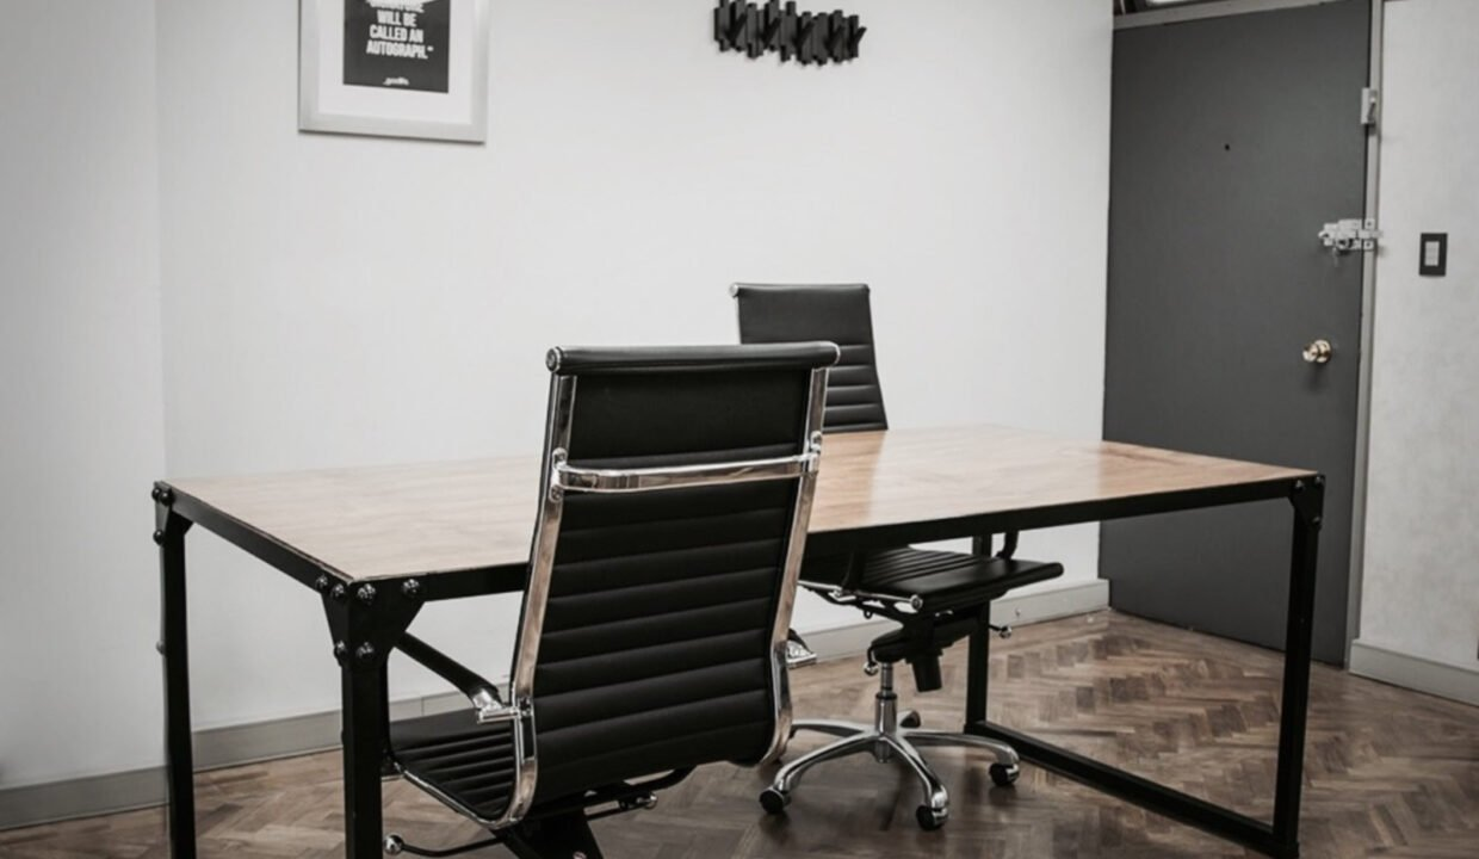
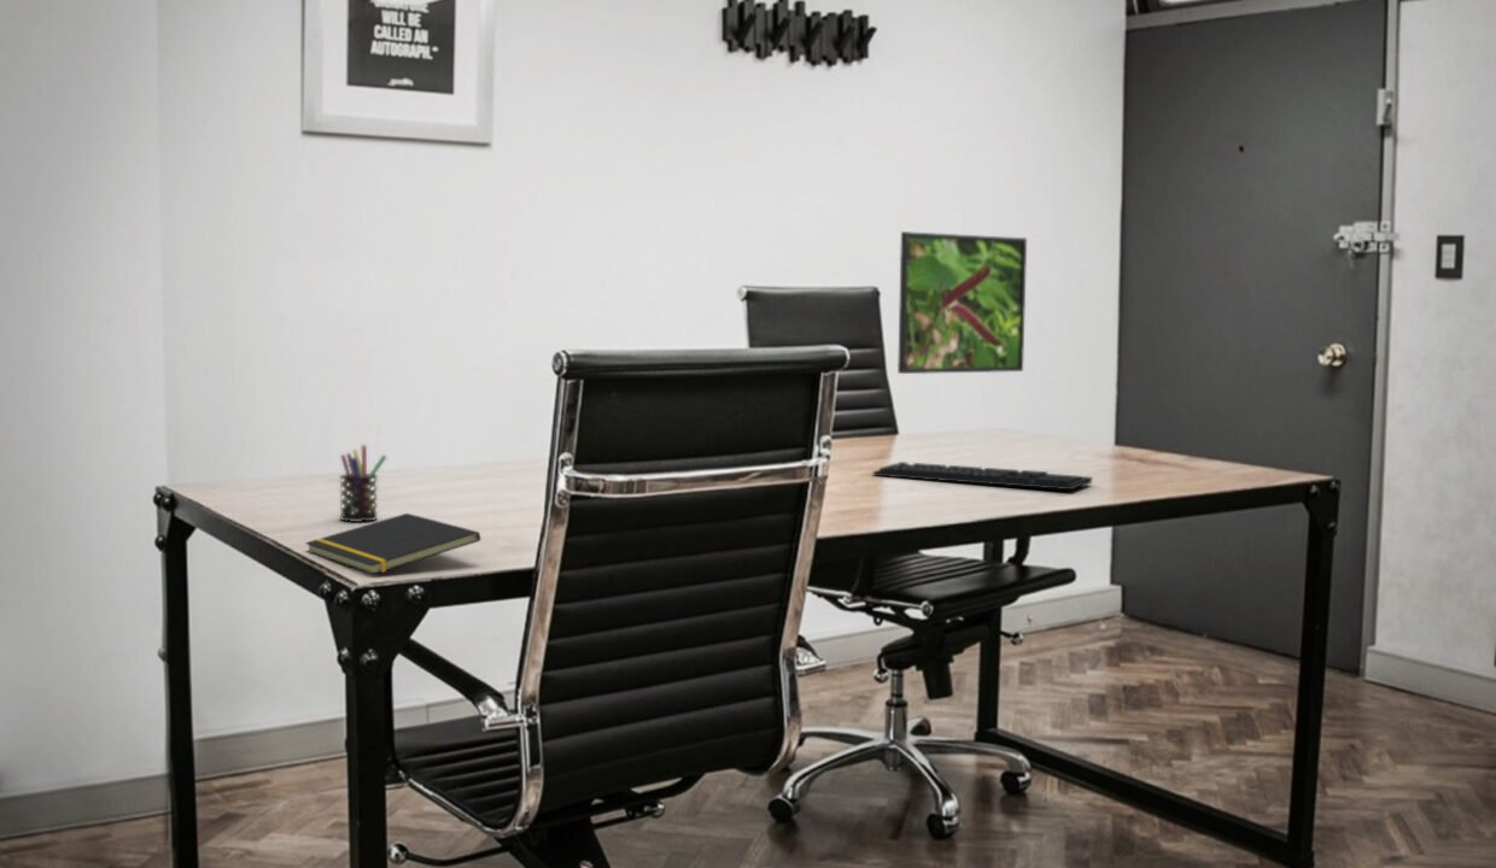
+ pen holder [338,444,388,523]
+ notepad [304,512,481,575]
+ keyboard [872,461,1093,491]
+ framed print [896,230,1028,375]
